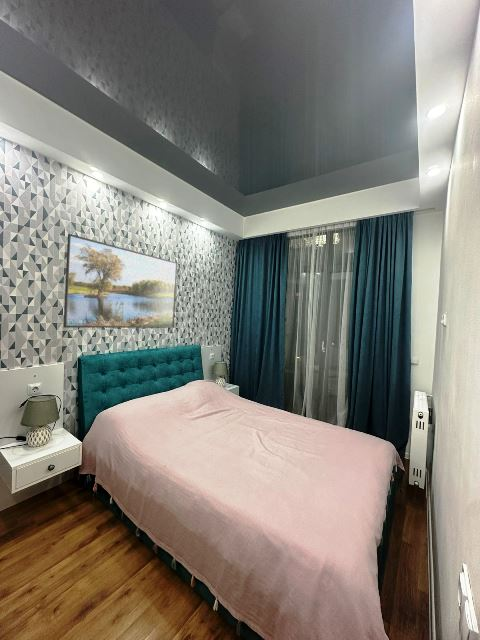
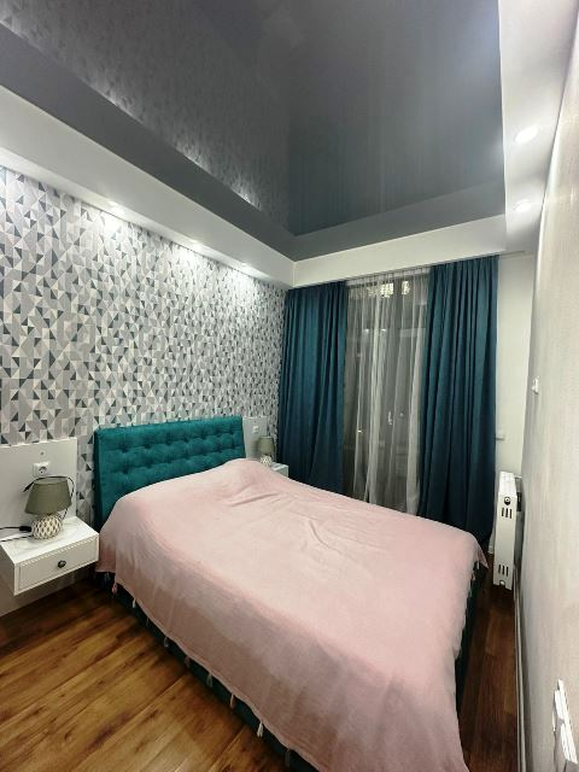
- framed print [62,233,178,329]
